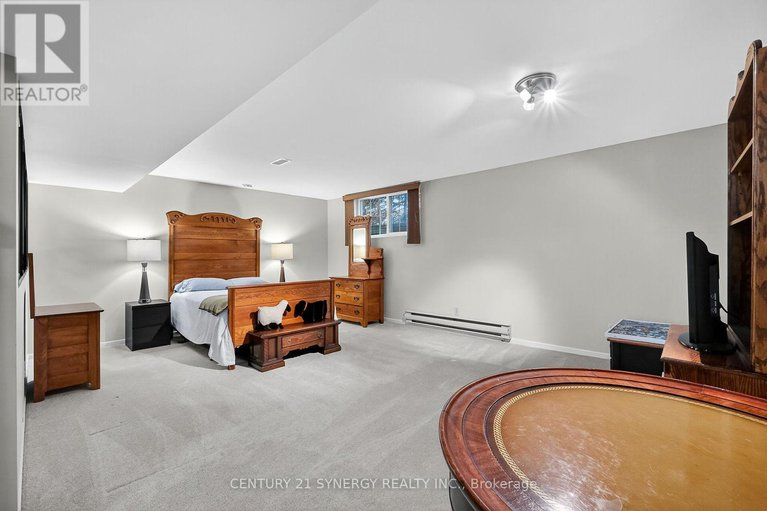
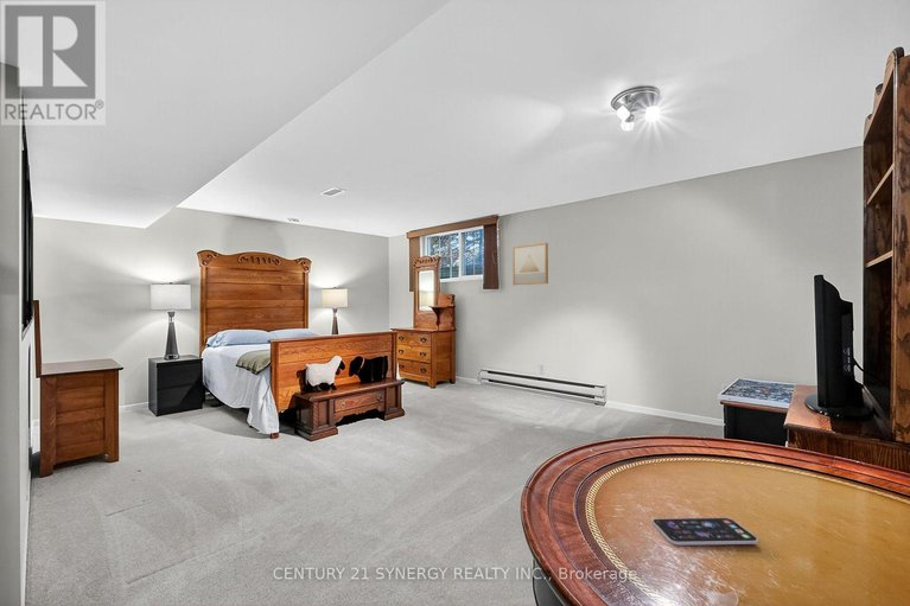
+ smartphone [651,517,759,547]
+ wall art [511,242,549,286]
